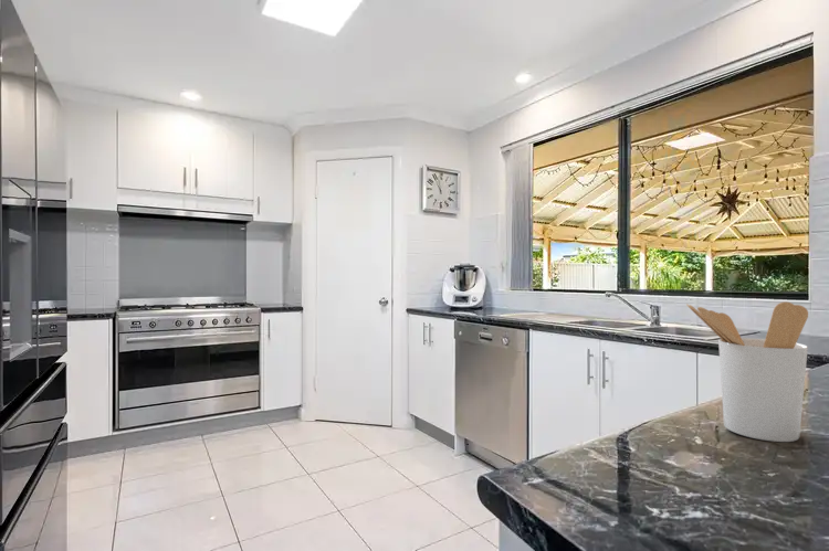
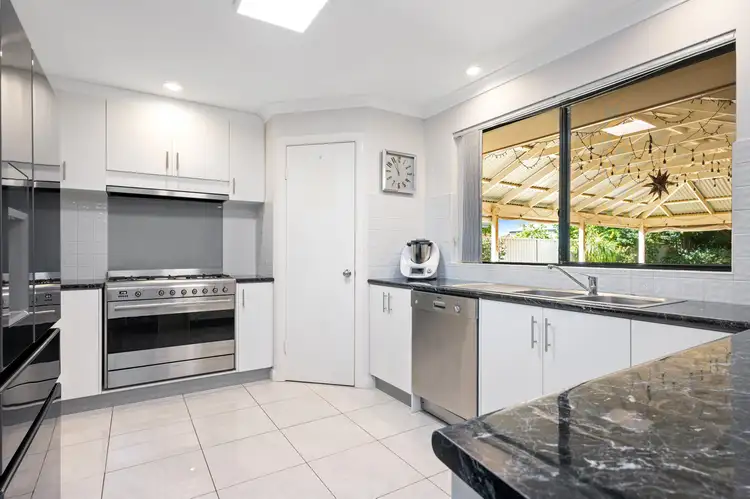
- utensil holder [686,300,809,443]
